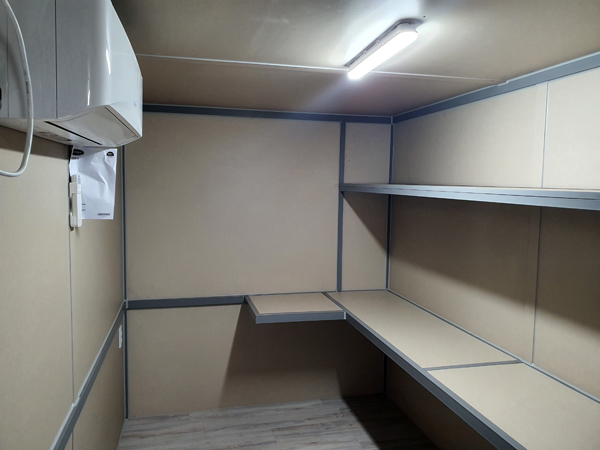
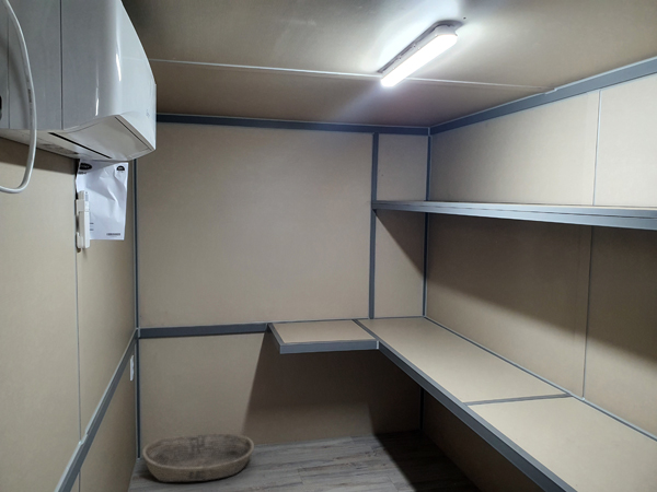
+ basket [142,432,255,483]
